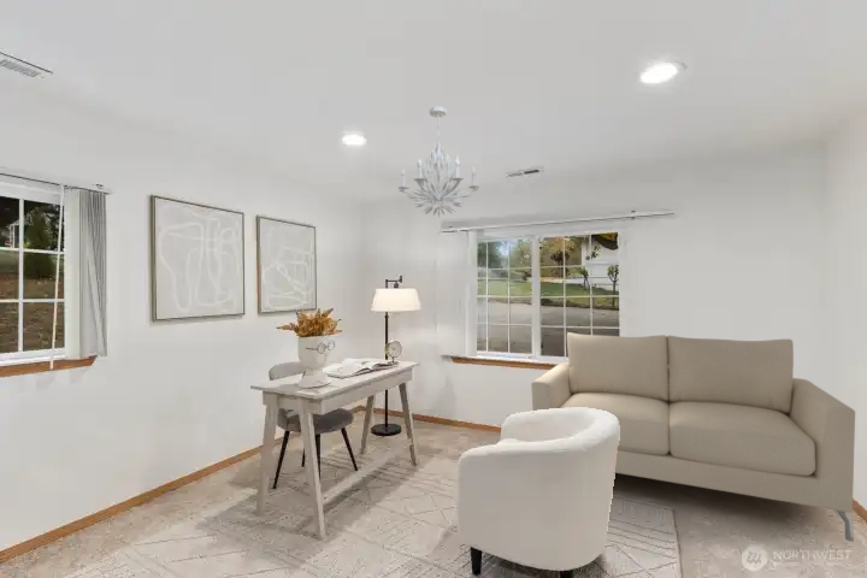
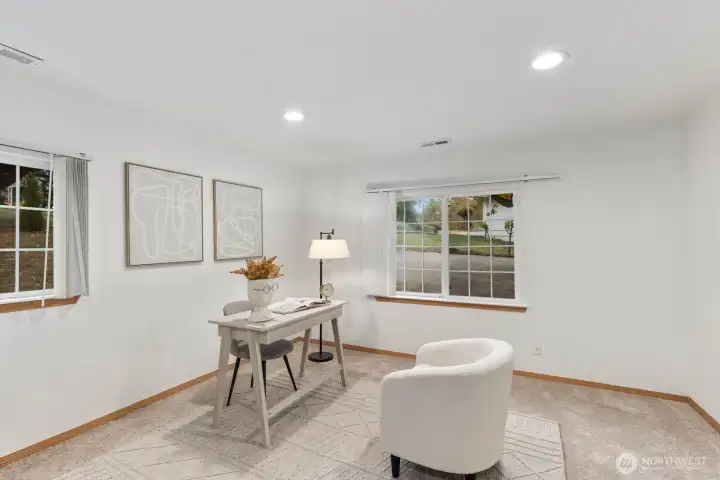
- sofa [530,331,856,543]
- chandelier [397,106,480,219]
